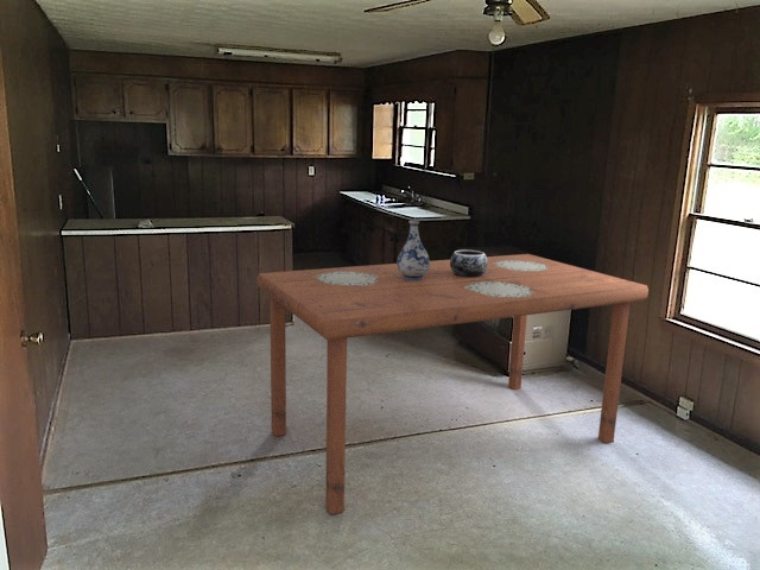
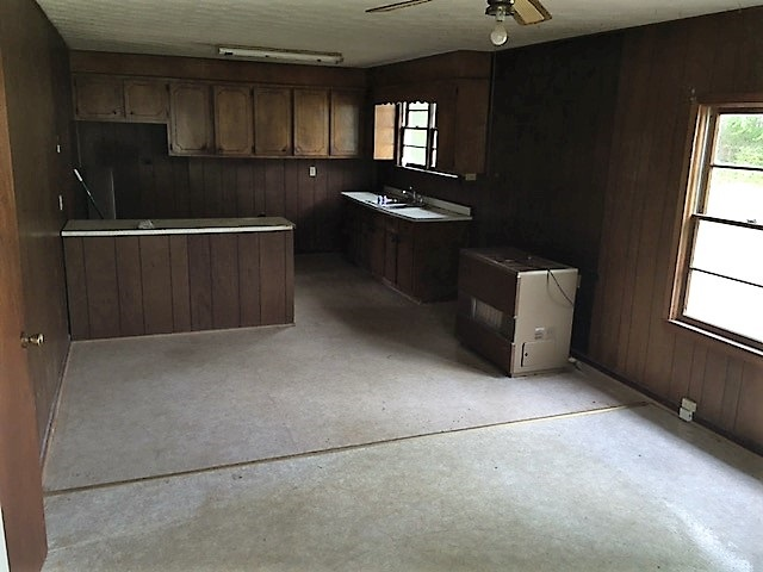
- vase [395,220,431,281]
- decorative bowl [449,249,488,277]
- table [255,253,650,515]
